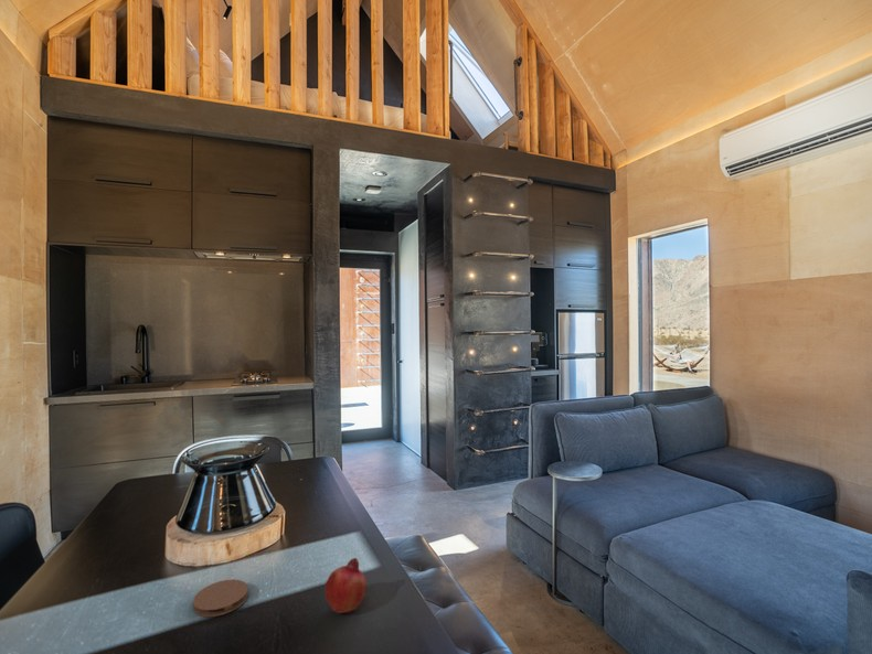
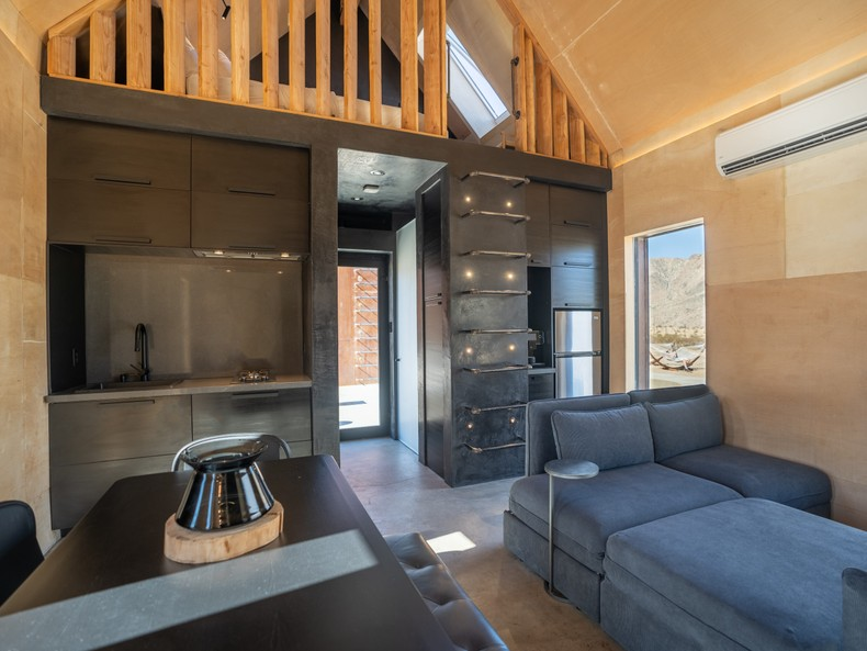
- fruit [323,557,368,614]
- coaster [192,578,249,618]
